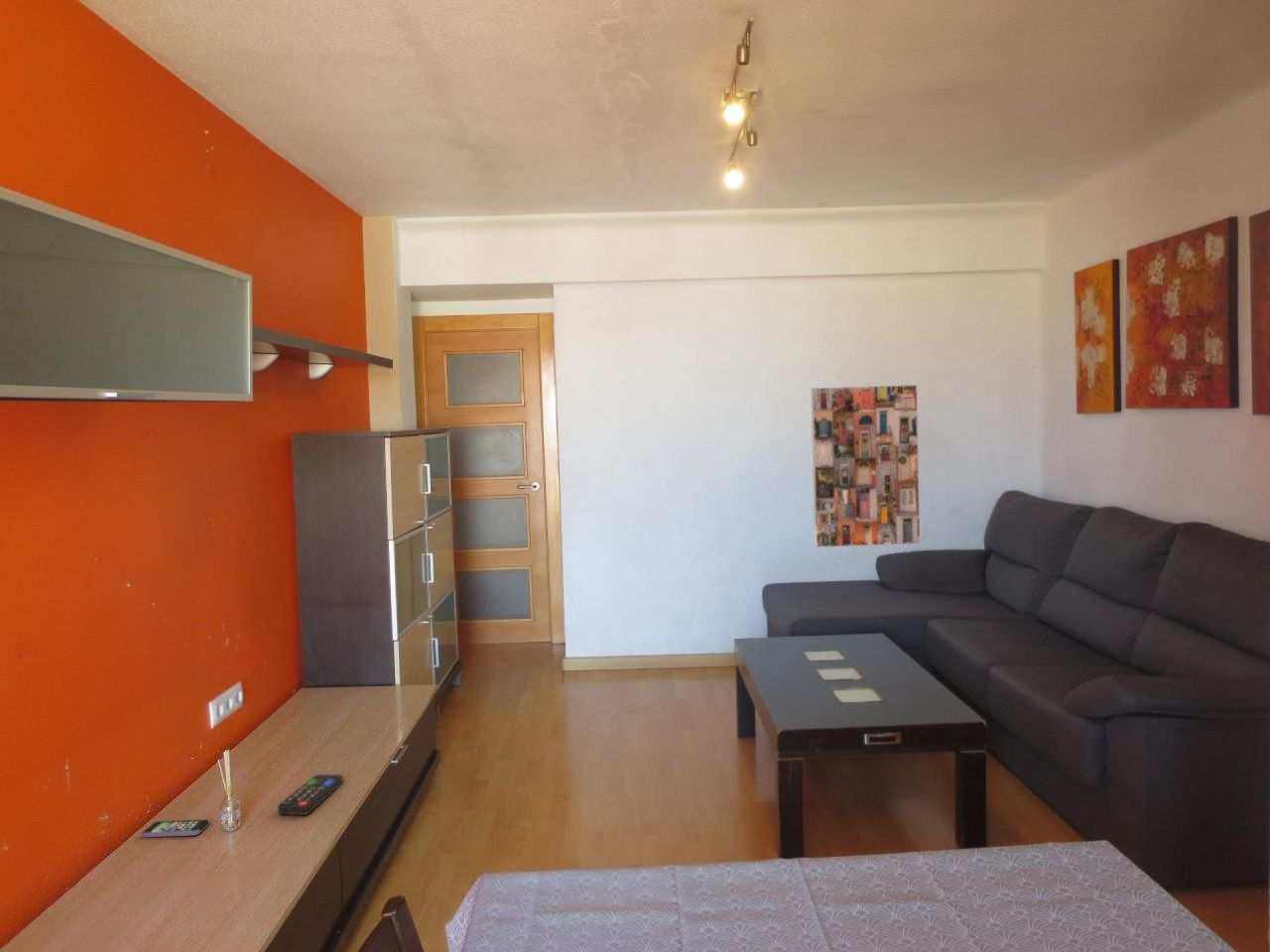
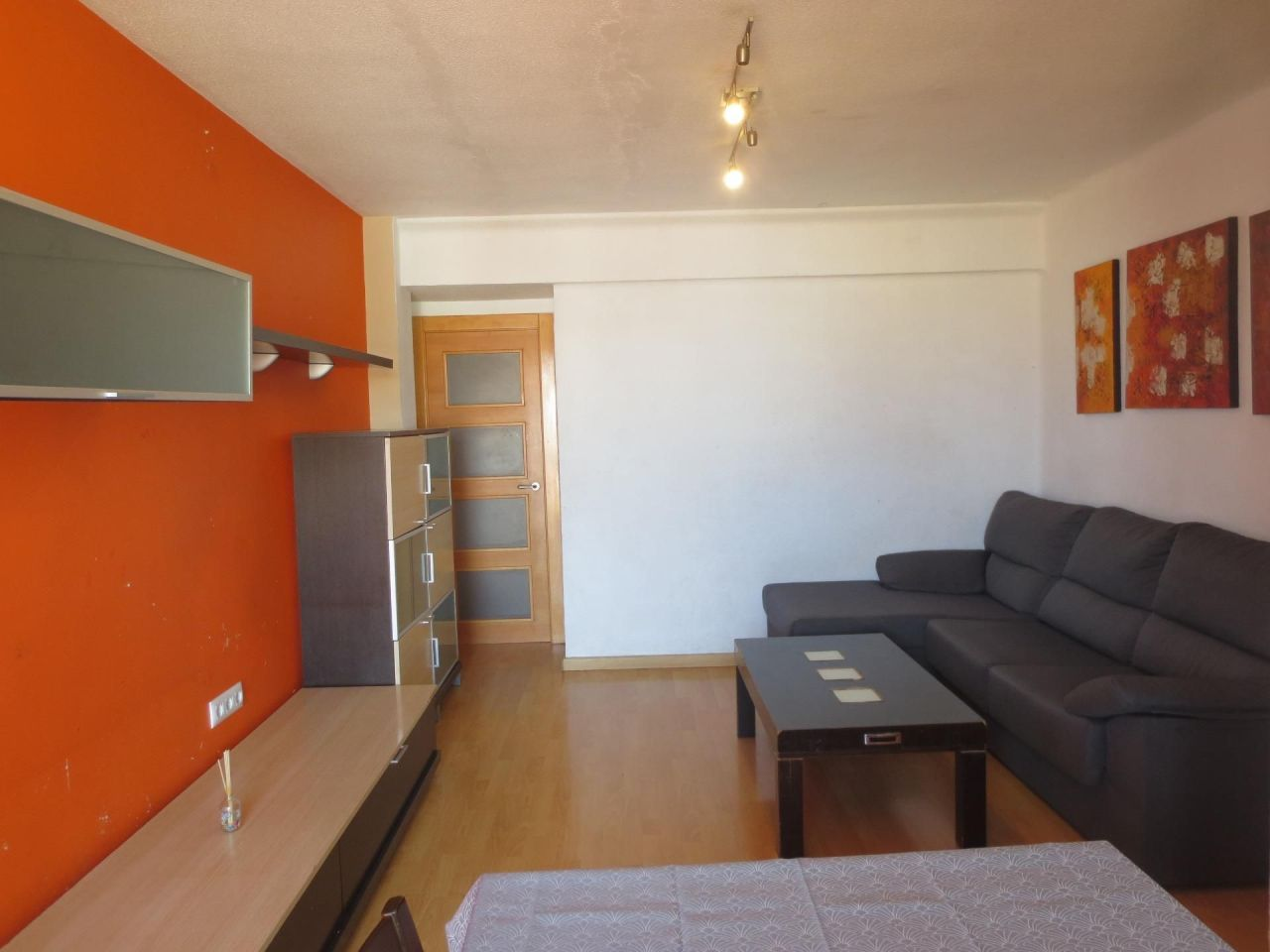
- smartphone [140,818,210,838]
- remote control [277,773,344,816]
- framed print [811,384,922,548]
